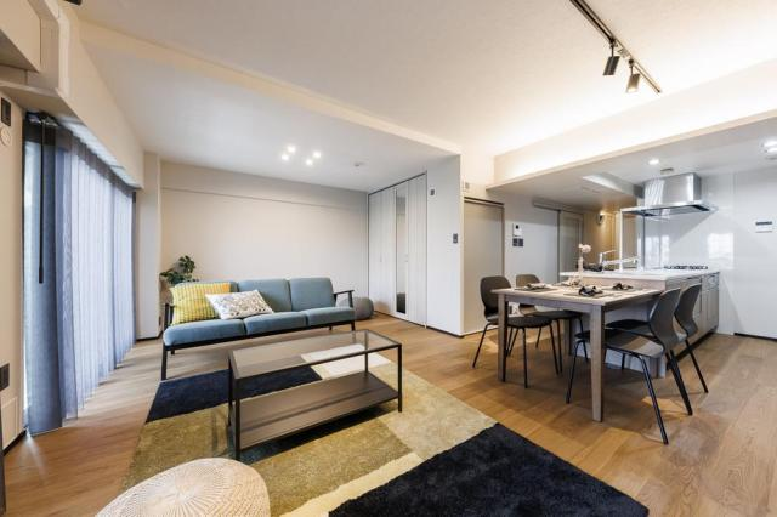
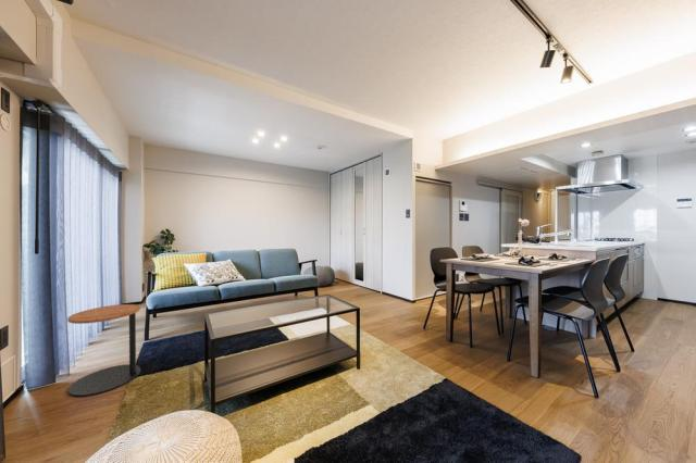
+ side table [66,303,141,398]
